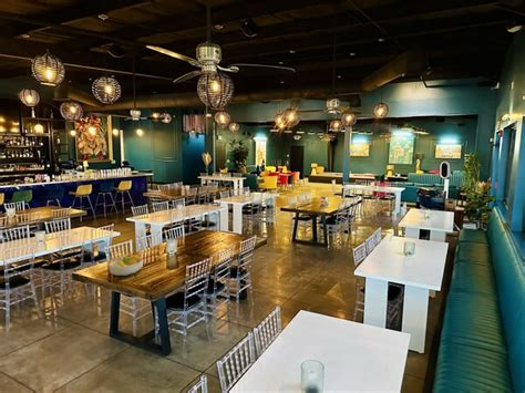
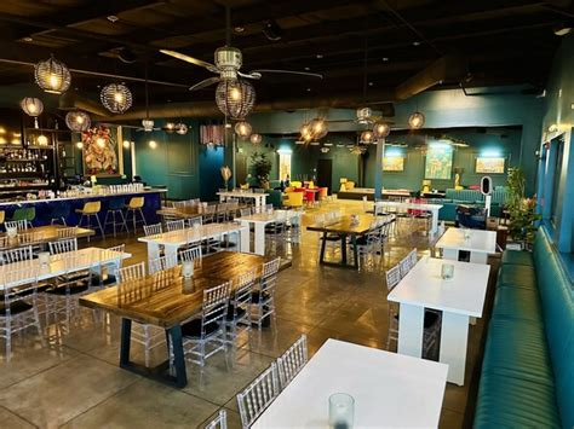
- fruit bowl [107,254,145,277]
